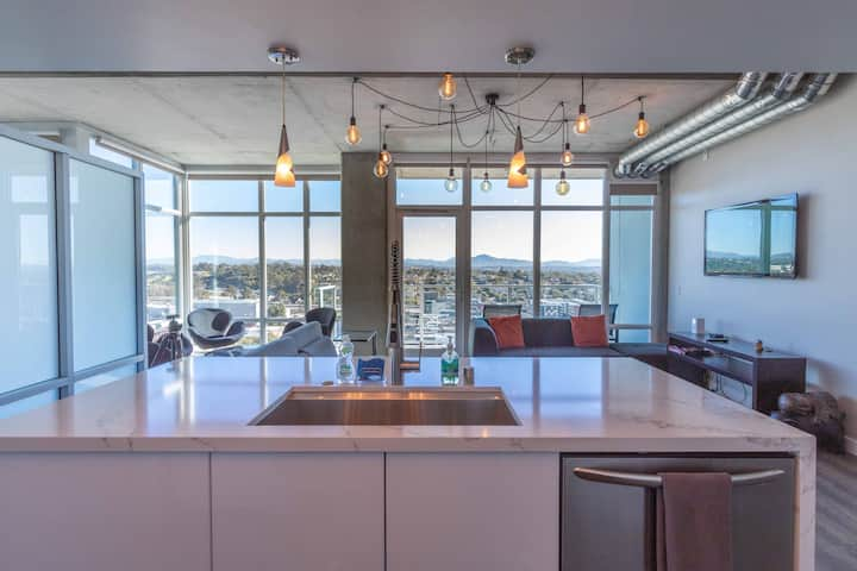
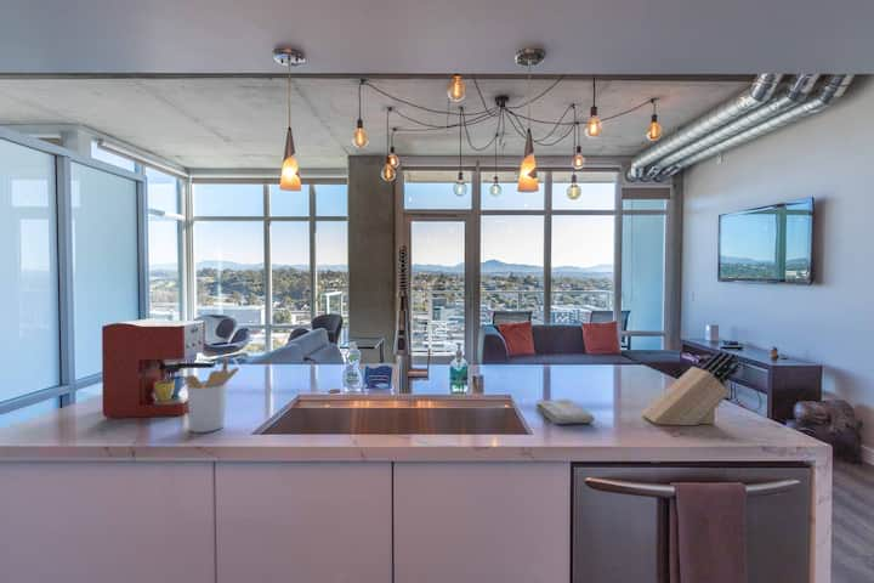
+ knife block [640,350,740,426]
+ utensil holder [182,358,239,434]
+ washcloth [534,398,596,425]
+ coffee maker [101,317,216,419]
